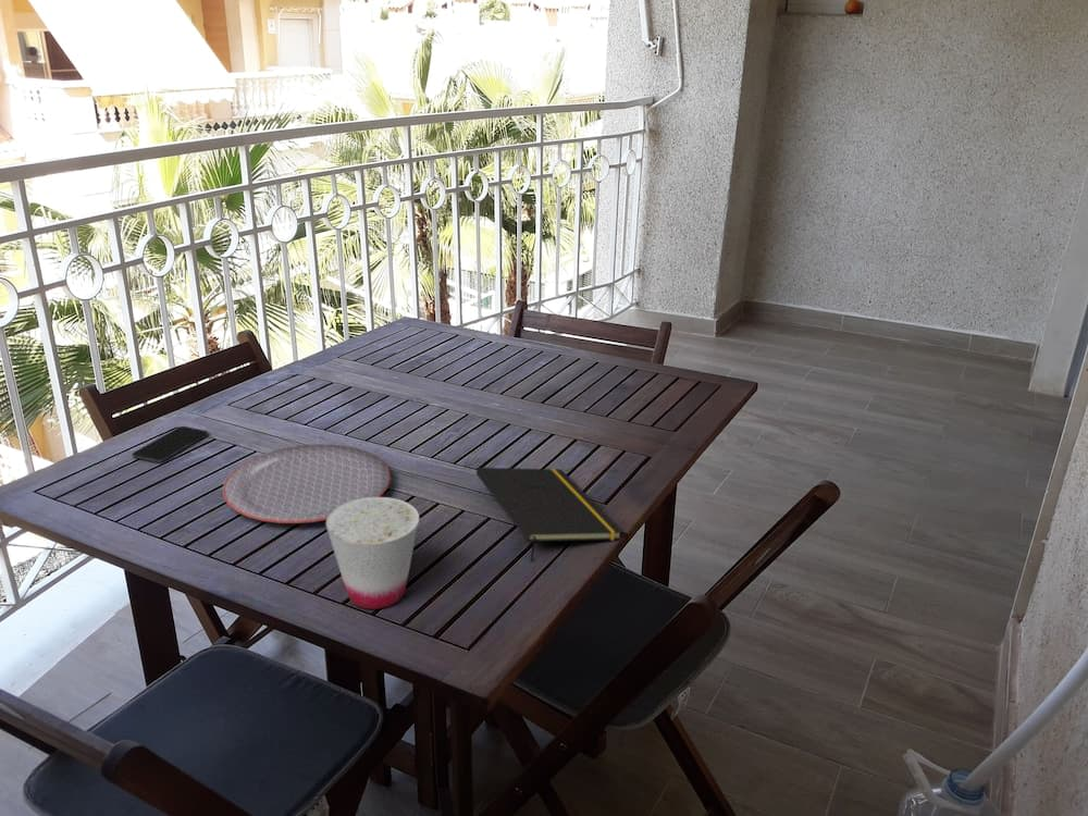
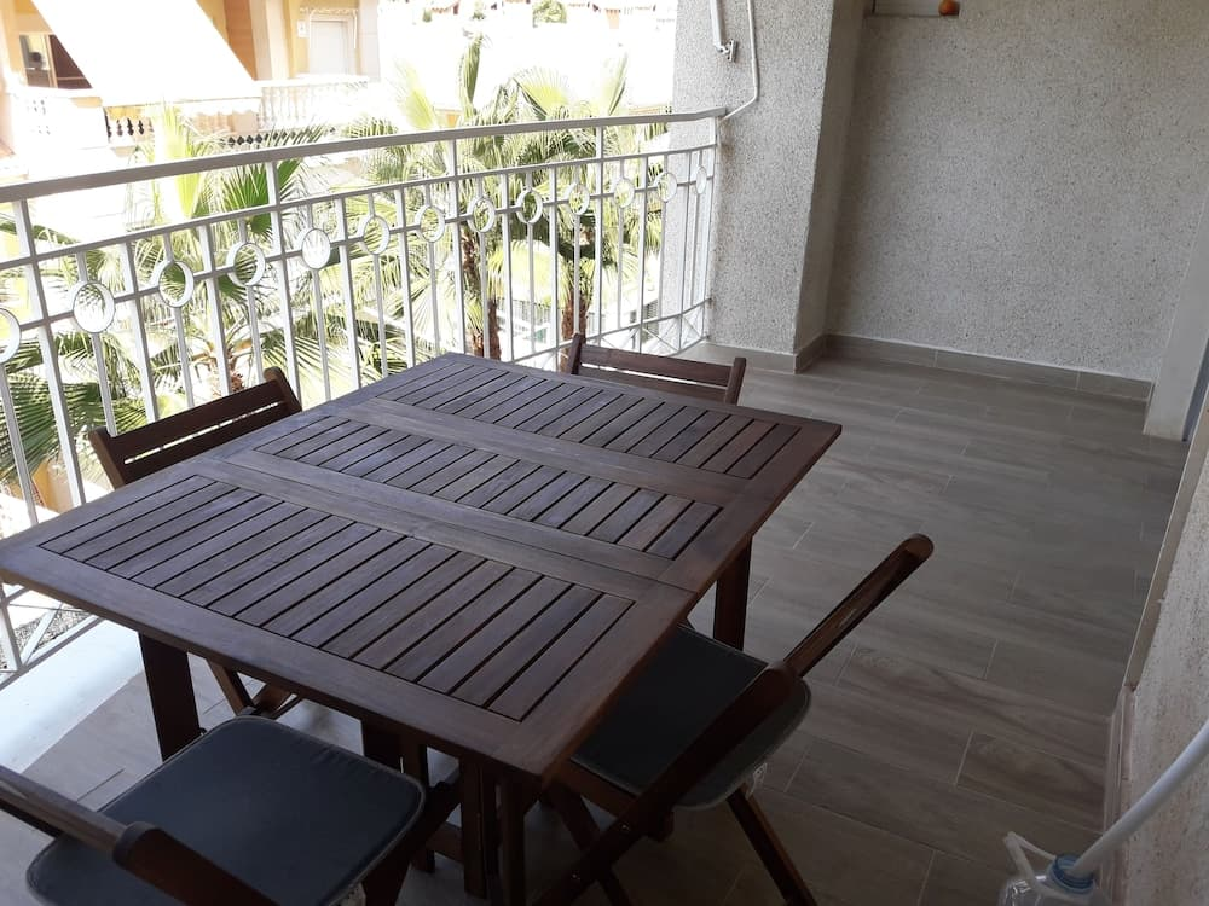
- notepad [475,467,623,562]
- cup [324,496,420,610]
- plate [221,444,392,524]
- smartphone [131,425,209,463]
